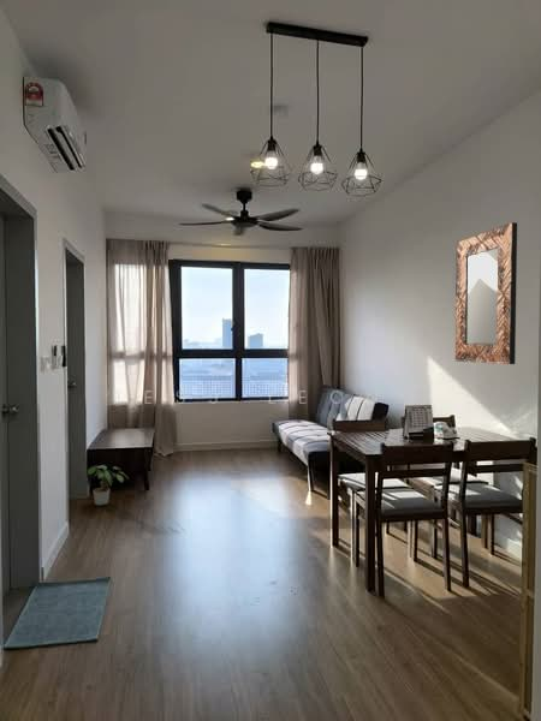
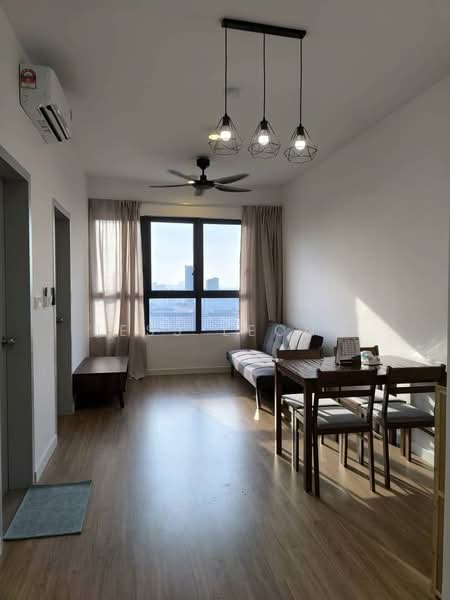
- home mirror [454,221,518,365]
- potted plant [87,464,130,506]
